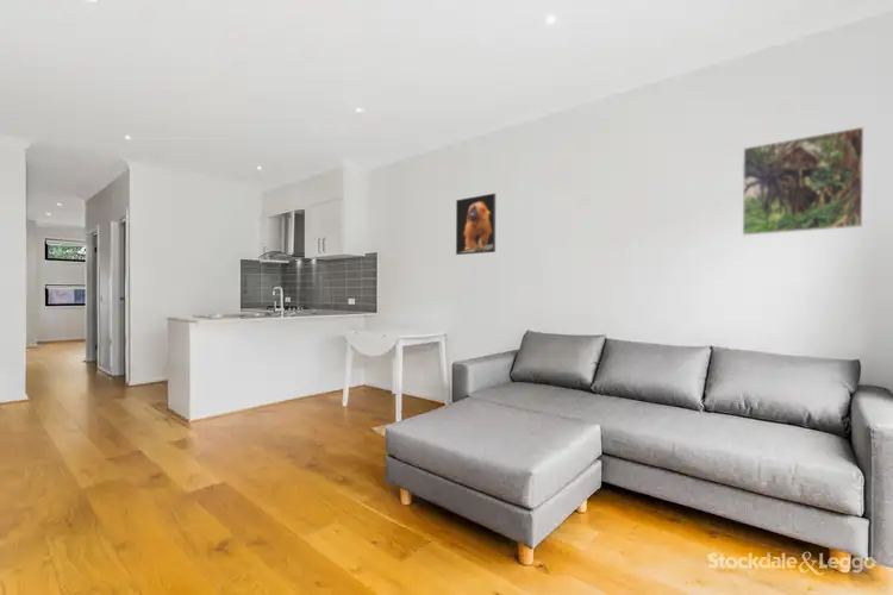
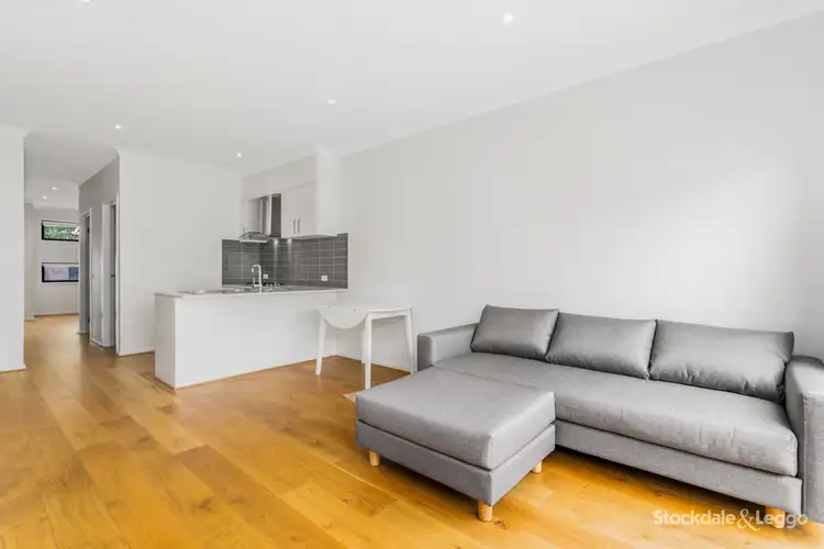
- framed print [742,126,864,237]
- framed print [455,193,497,256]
